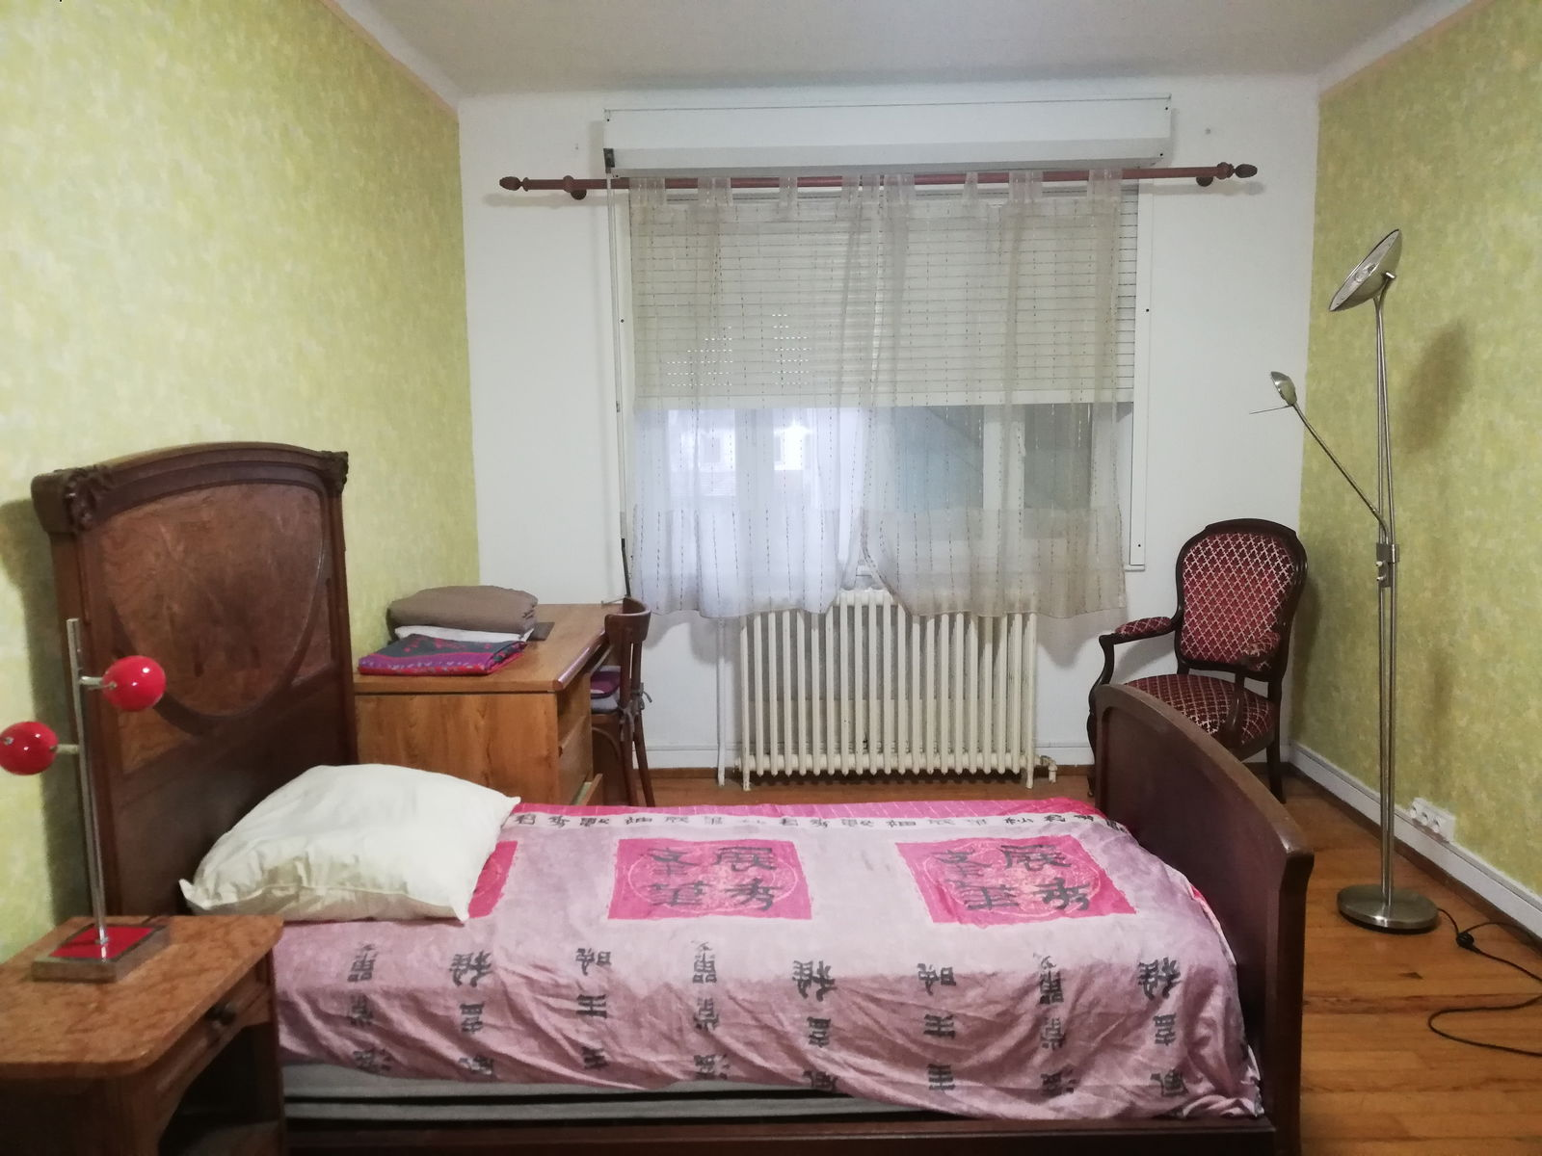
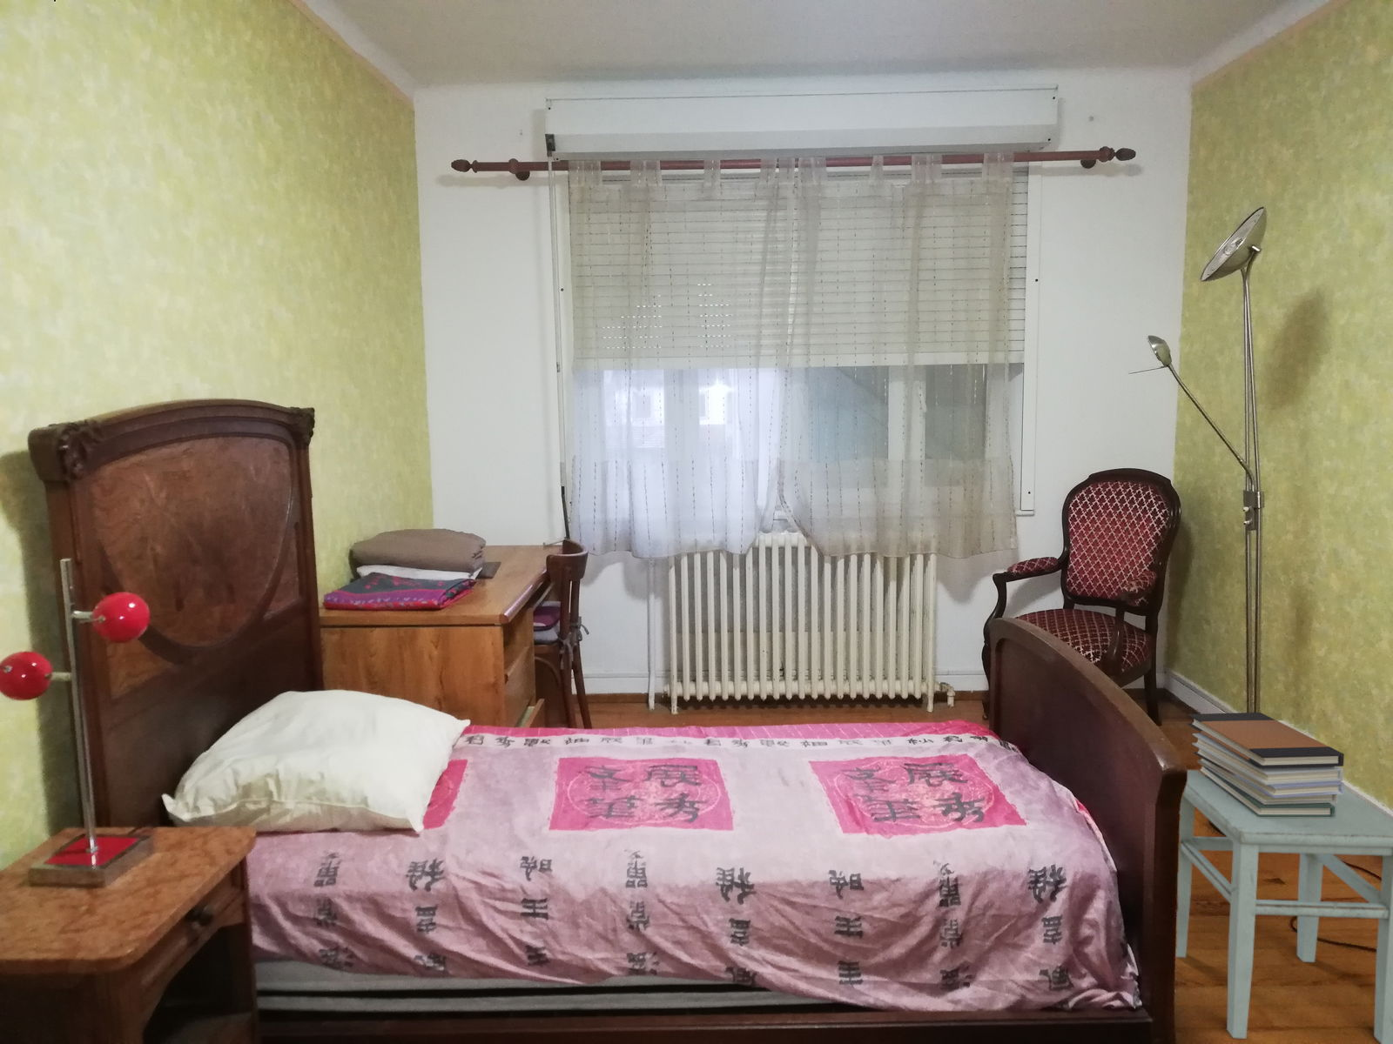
+ stool [1176,769,1393,1044]
+ book stack [1188,712,1345,818]
